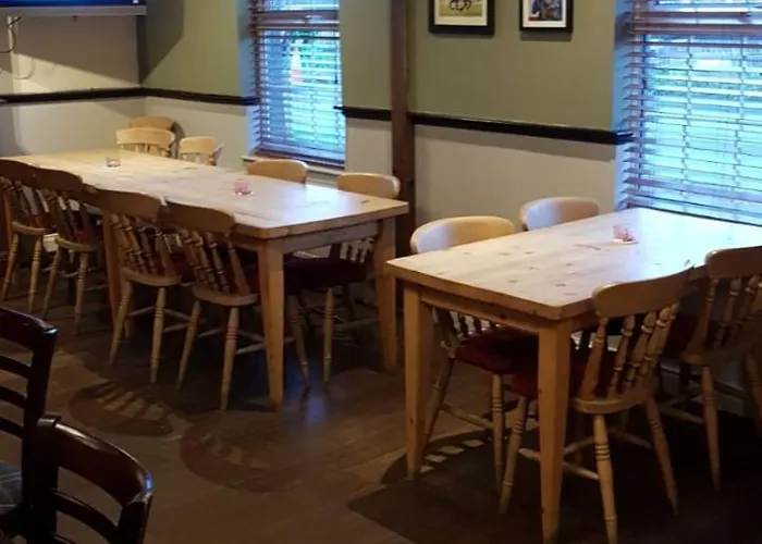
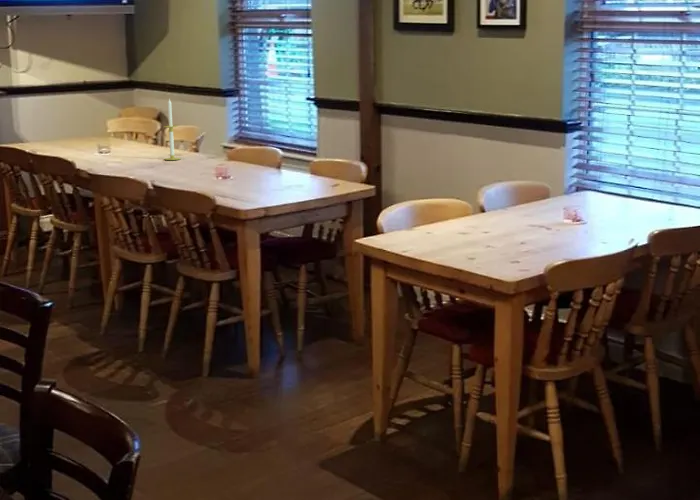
+ candle [163,98,182,161]
